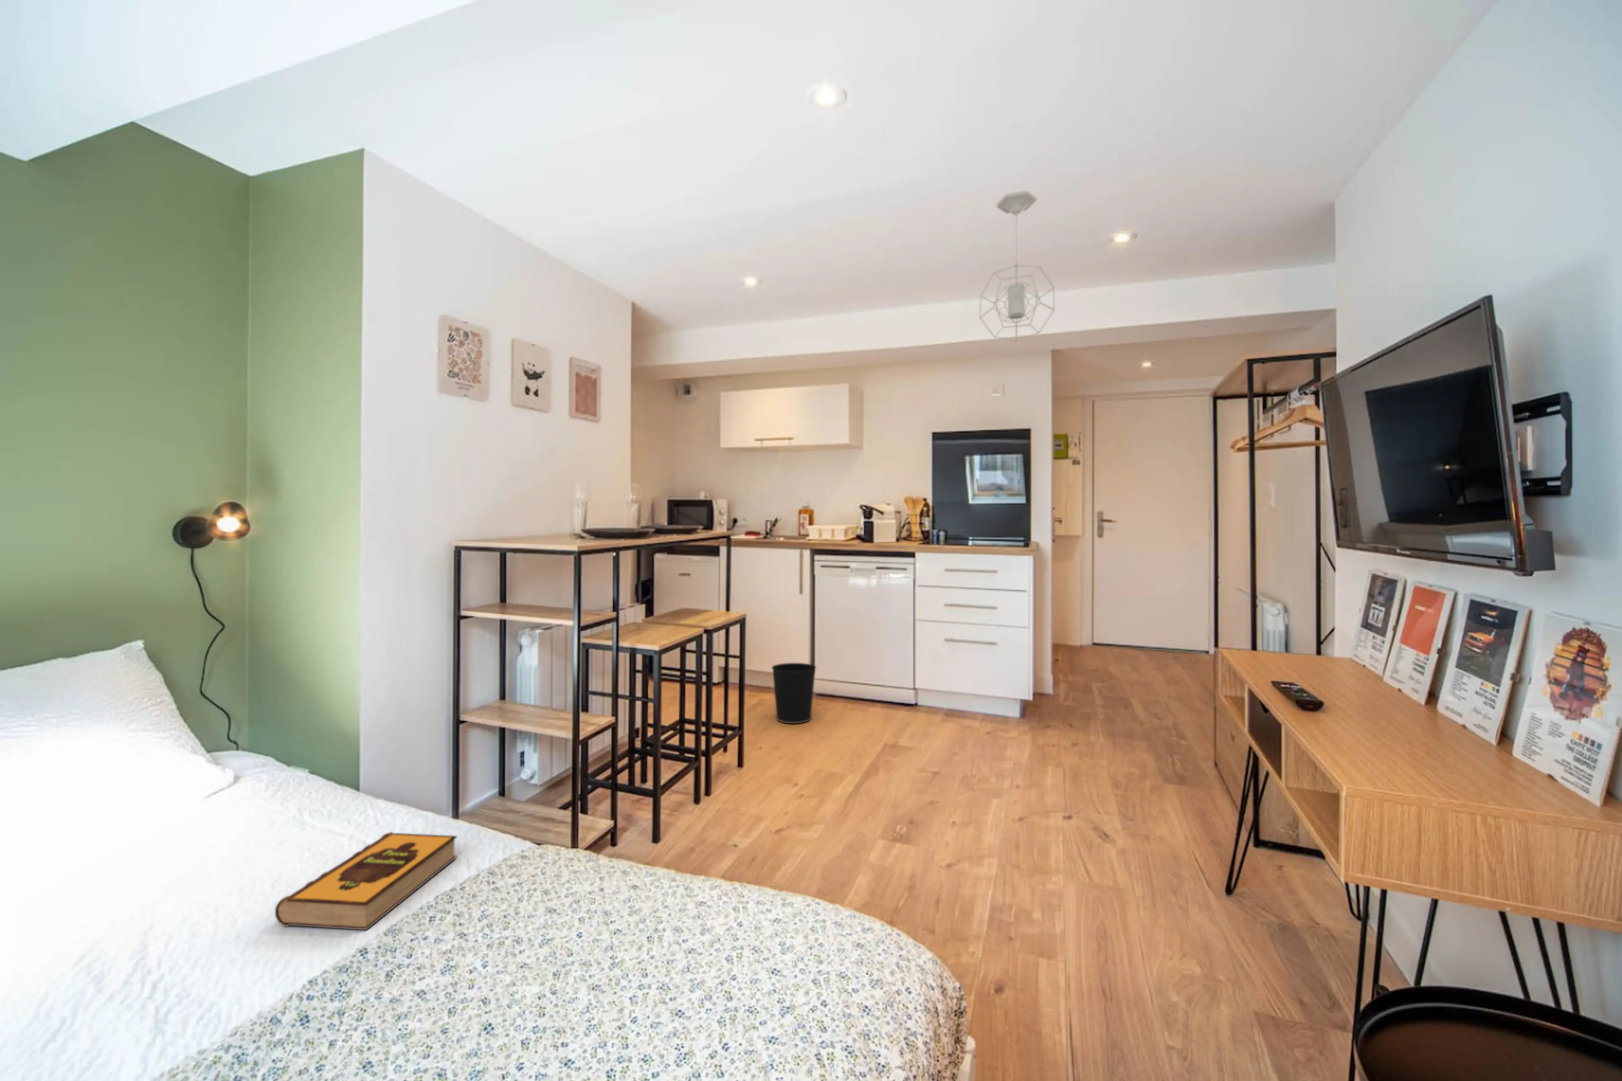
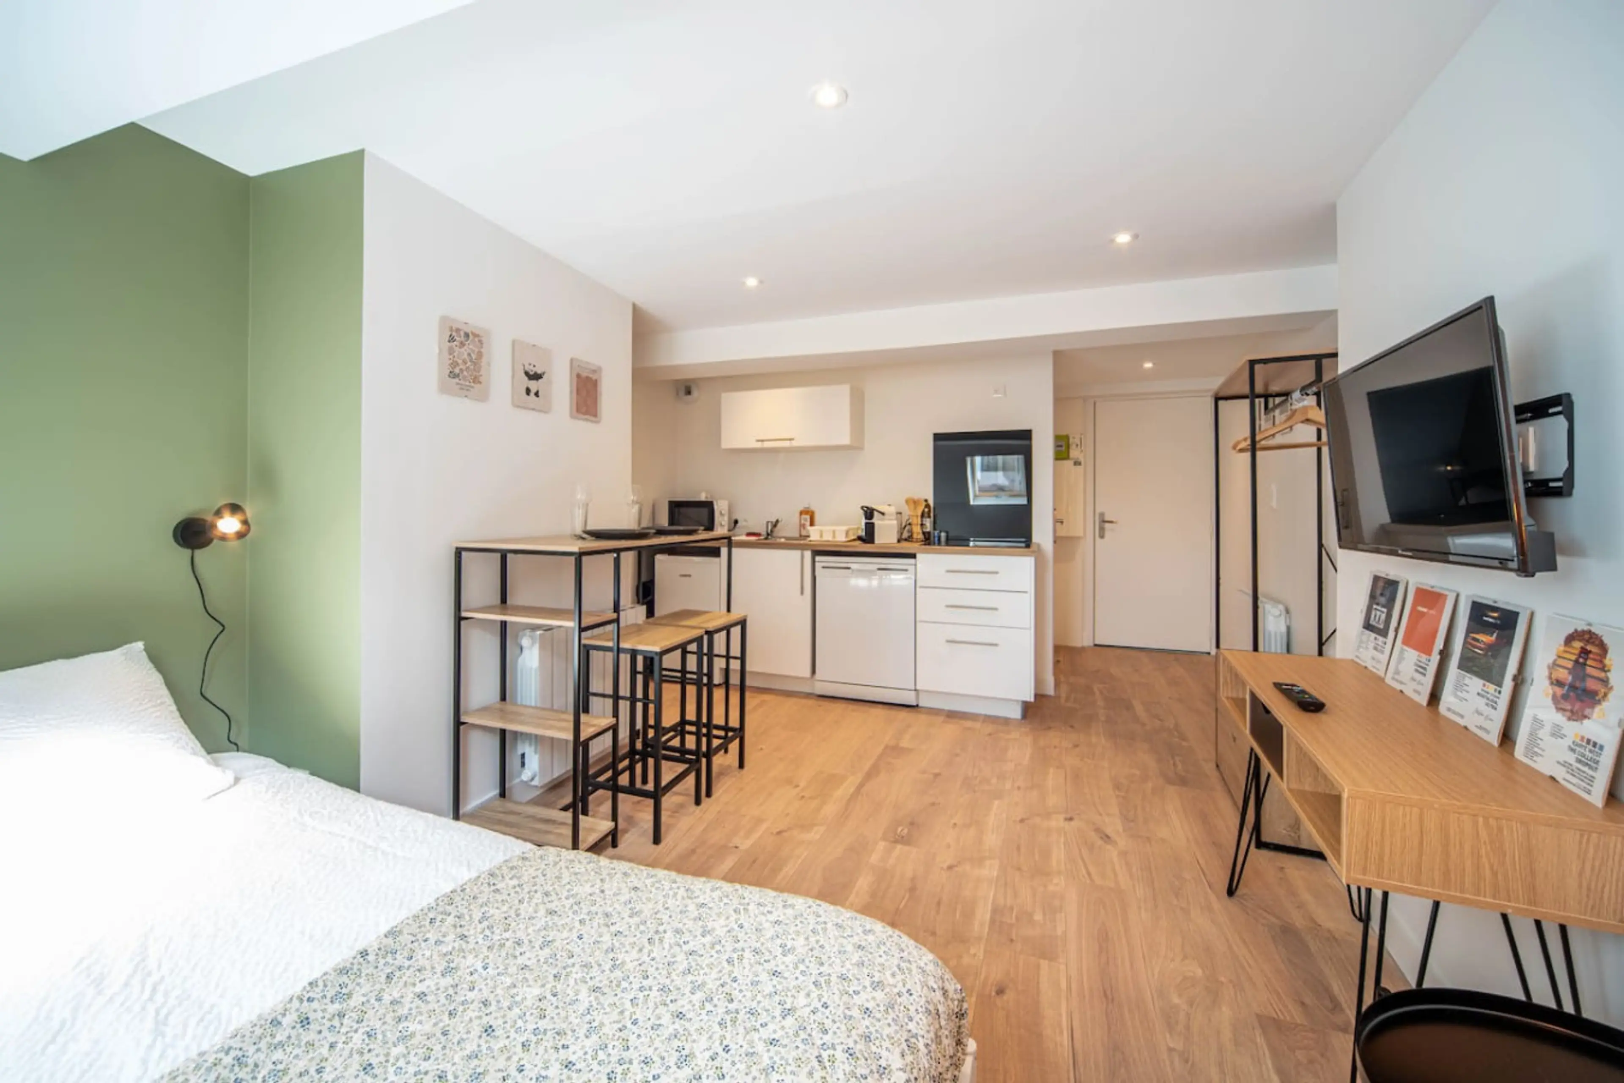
- wastebasket [771,662,817,724]
- pendant light [979,191,1055,341]
- hardback book [275,831,457,930]
